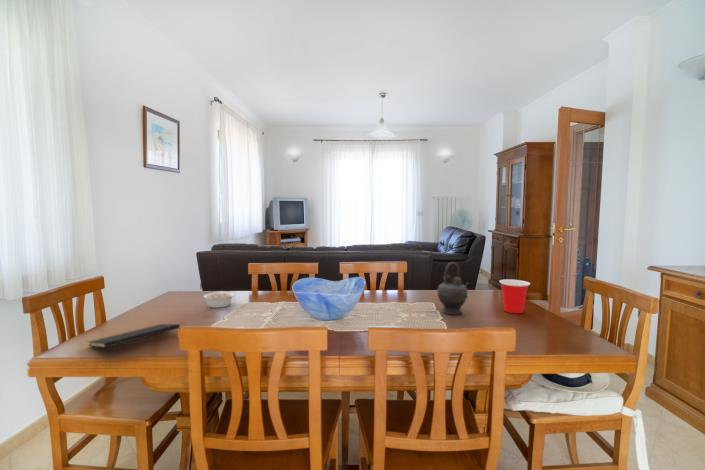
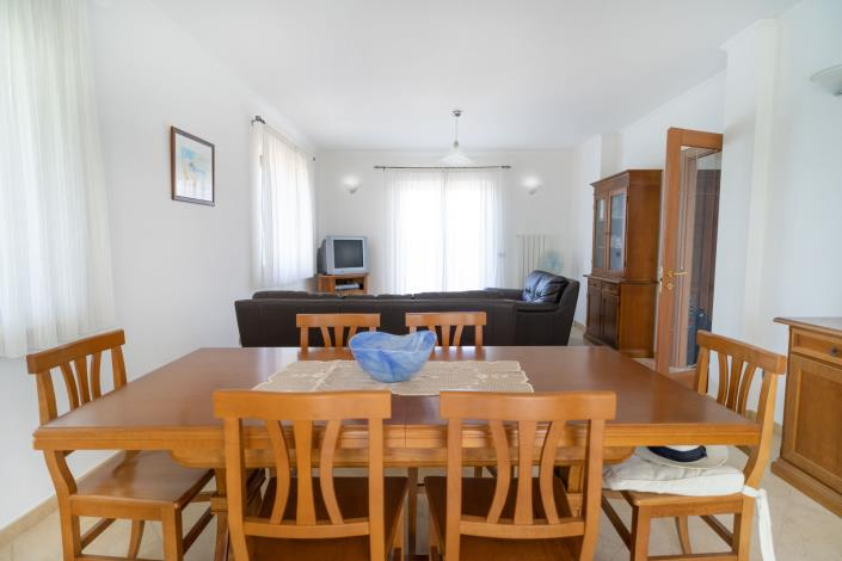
- teapot [436,261,470,315]
- legume [202,291,236,309]
- cup [498,278,531,314]
- notepad [87,323,181,349]
